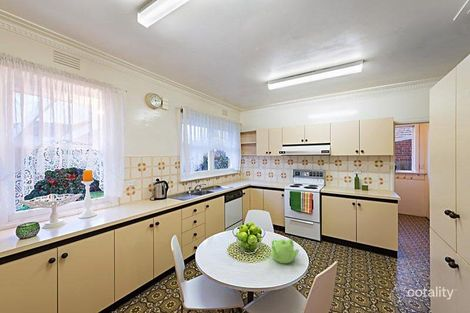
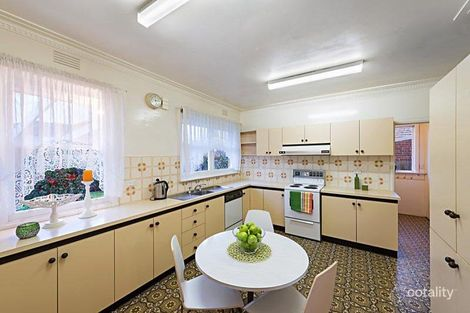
- teapot [270,238,300,265]
